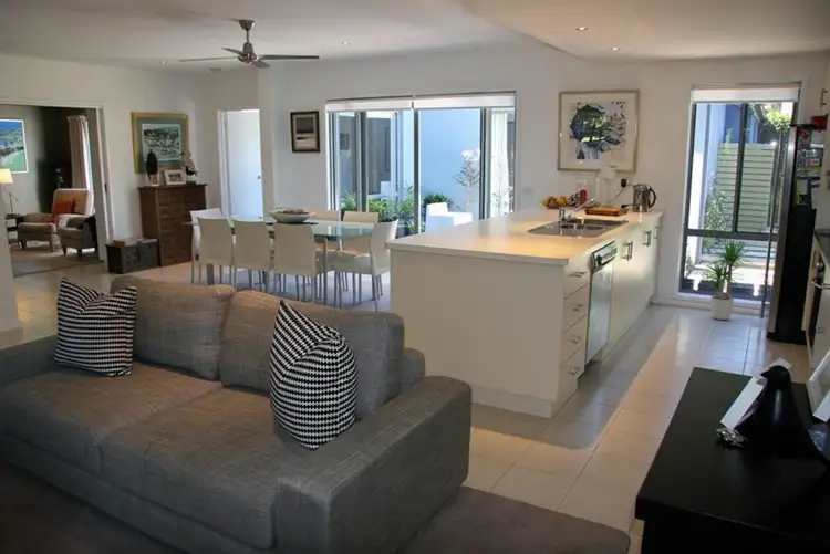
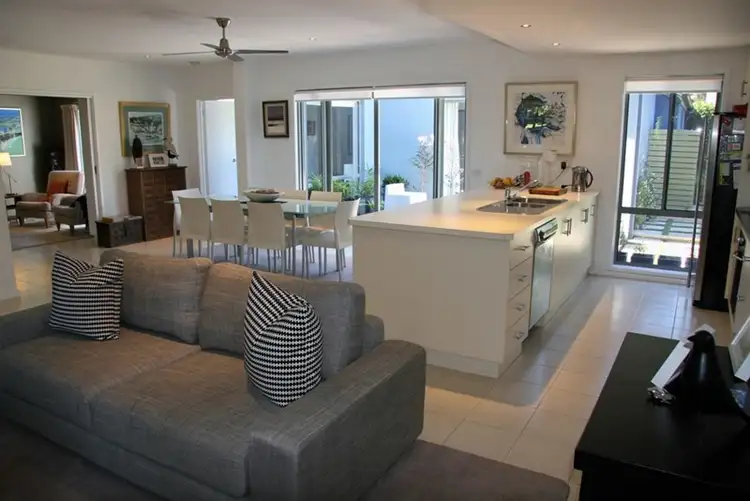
- potted plant [701,238,756,321]
